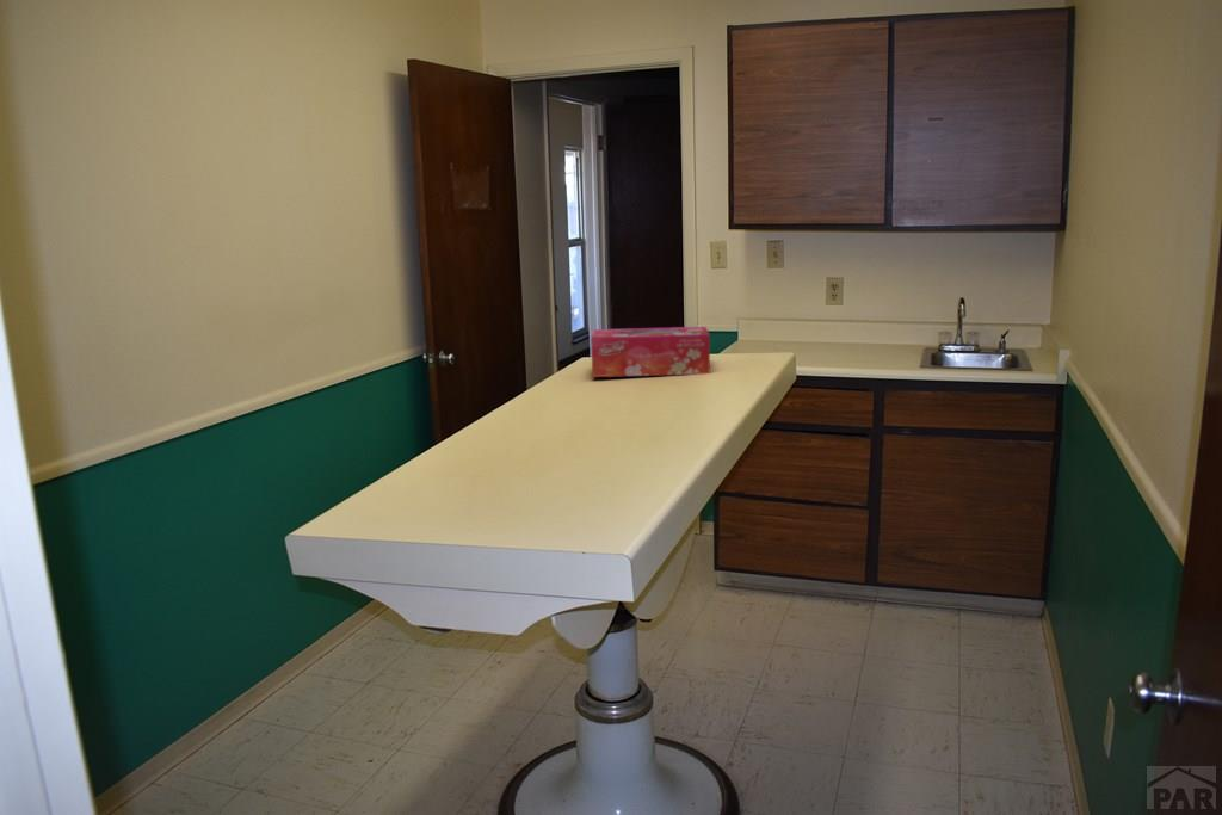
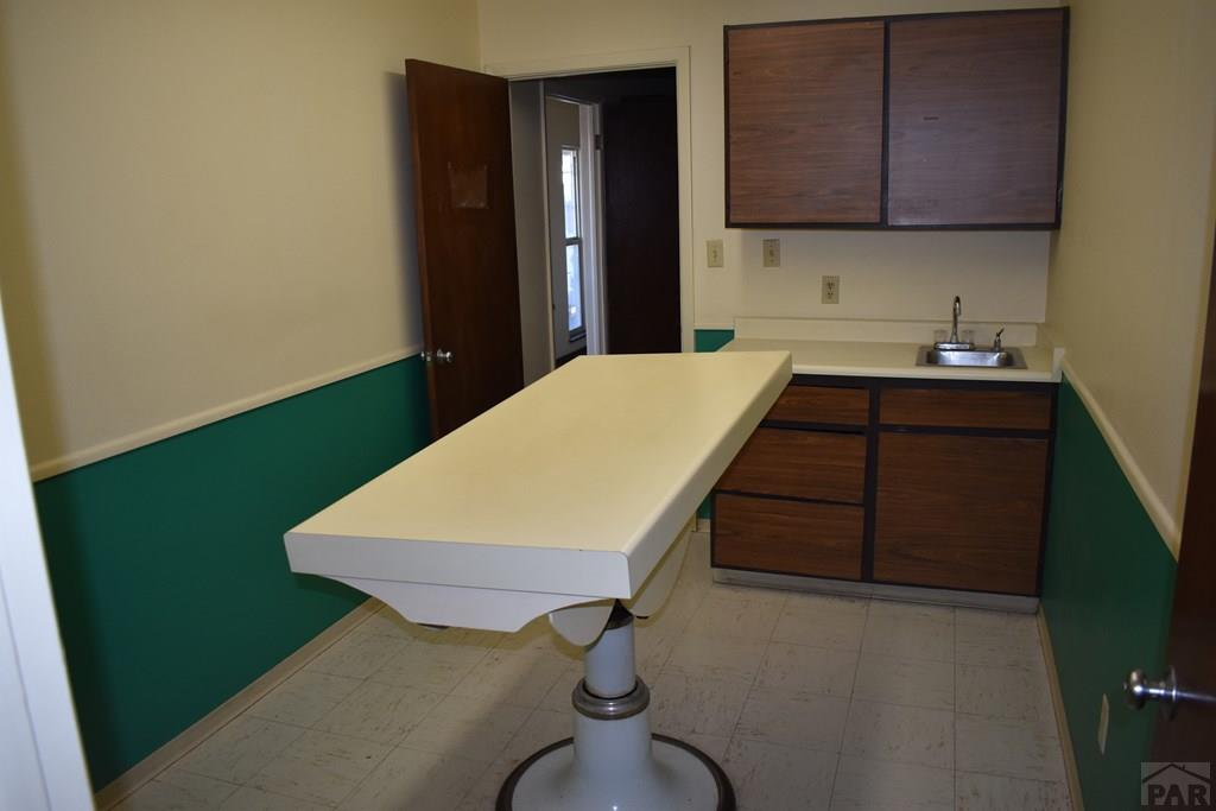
- tissue box [590,326,711,378]
